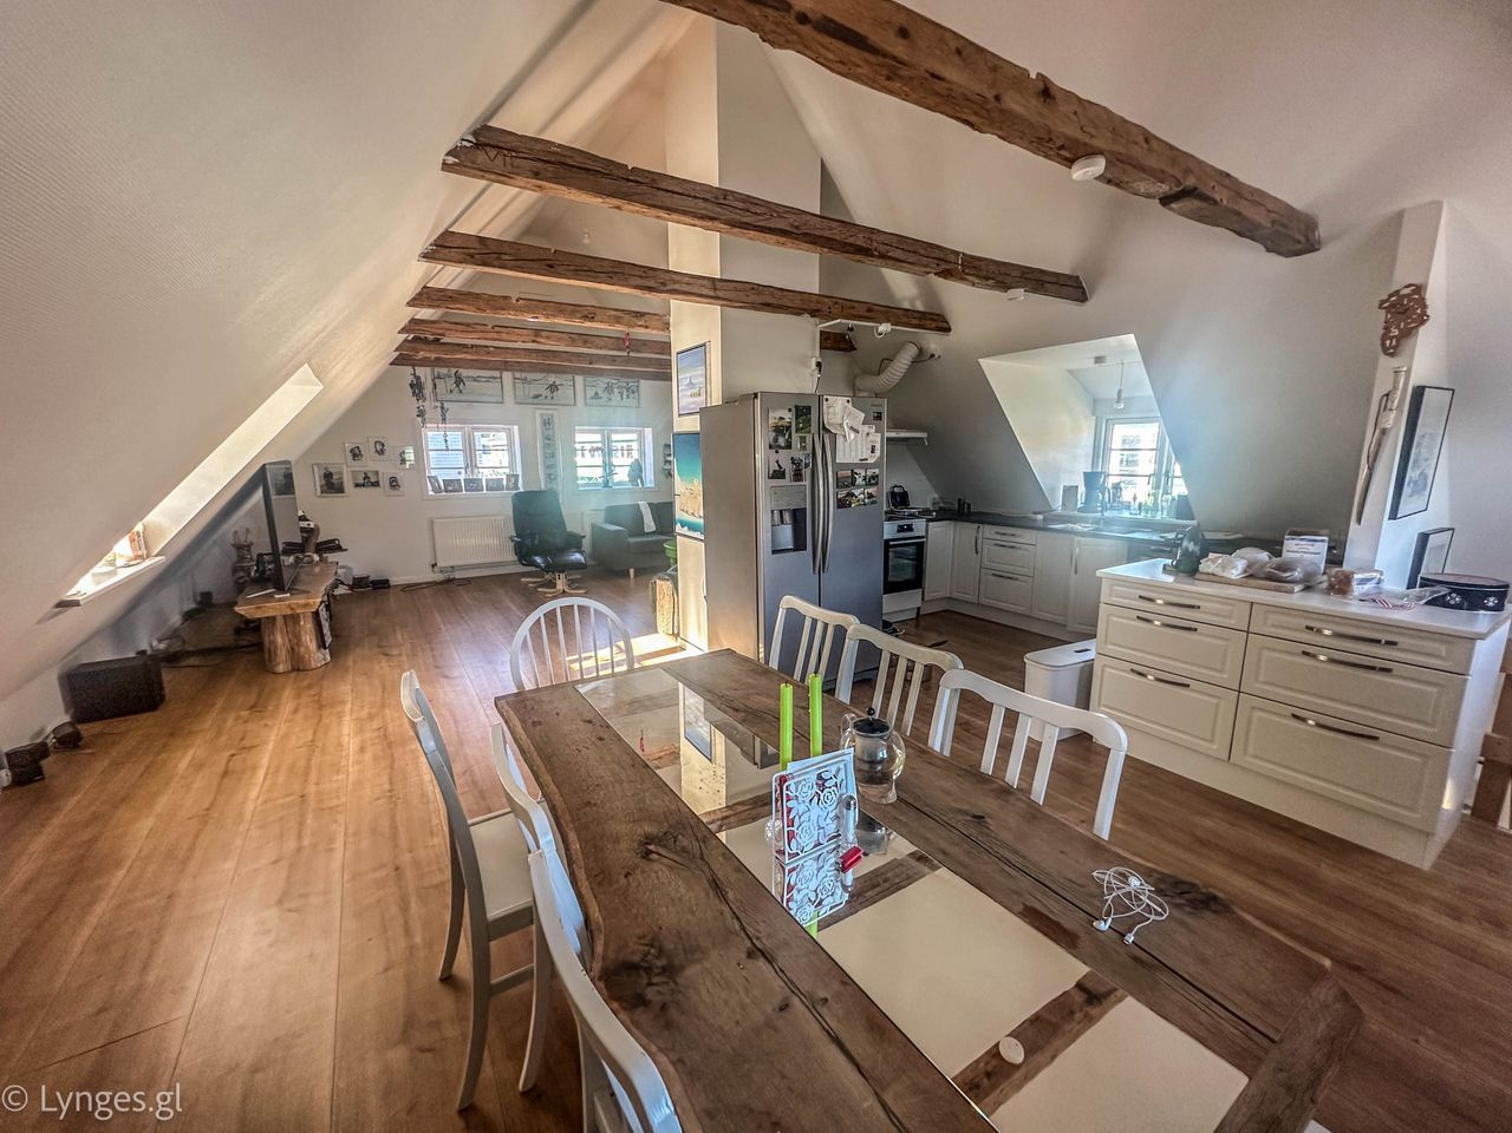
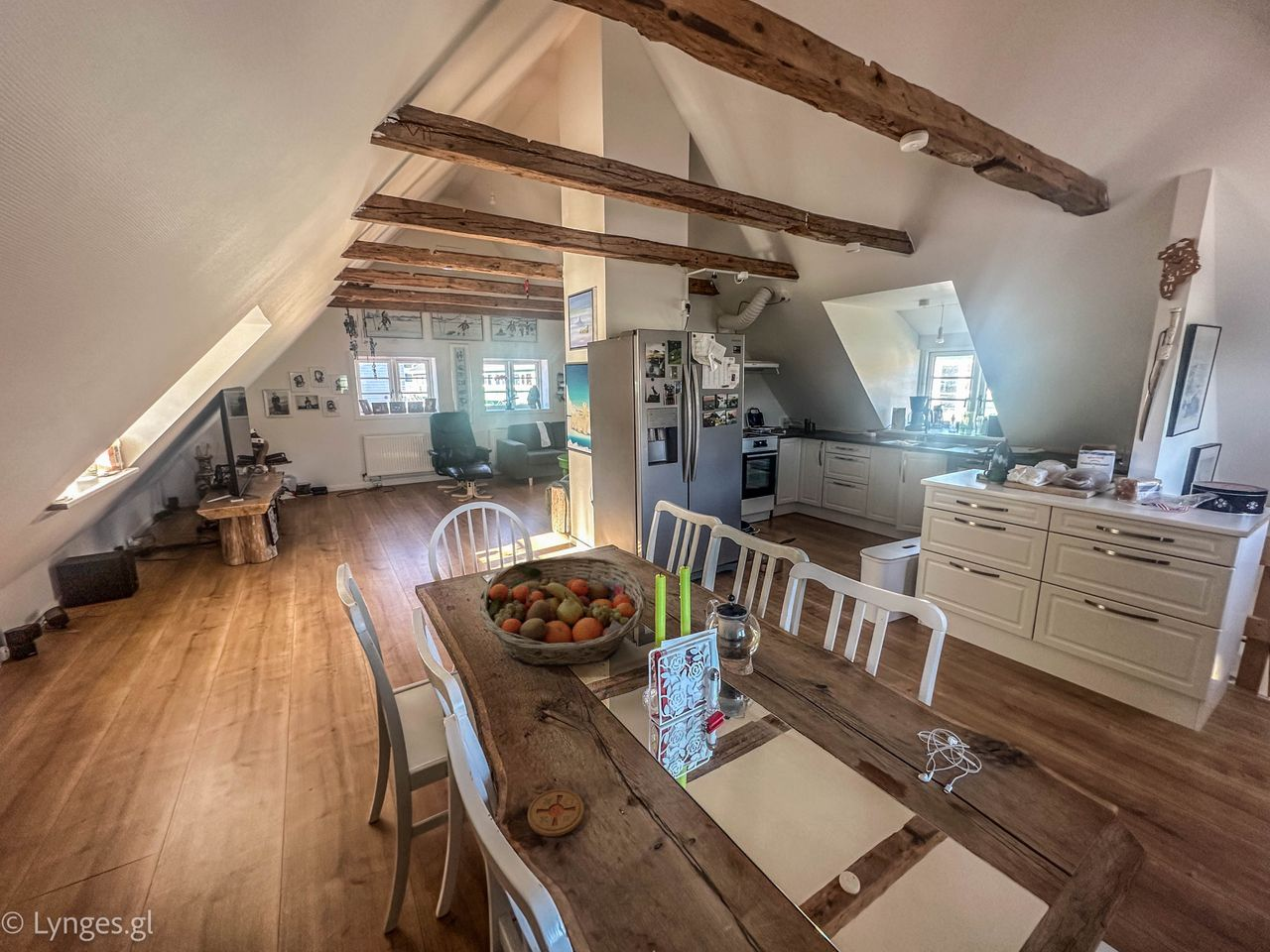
+ fruit basket [477,555,648,667]
+ coaster [527,788,585,837]
